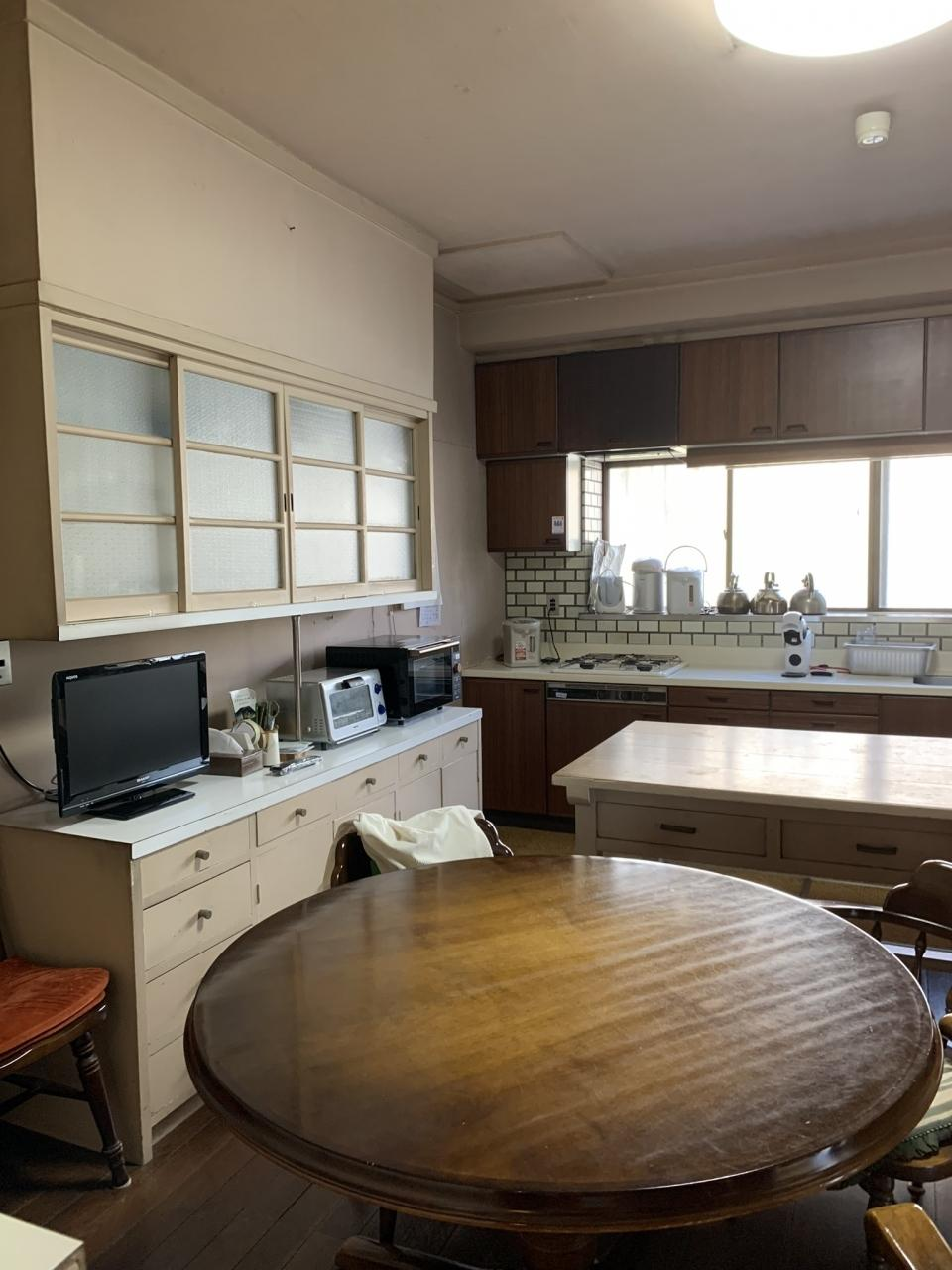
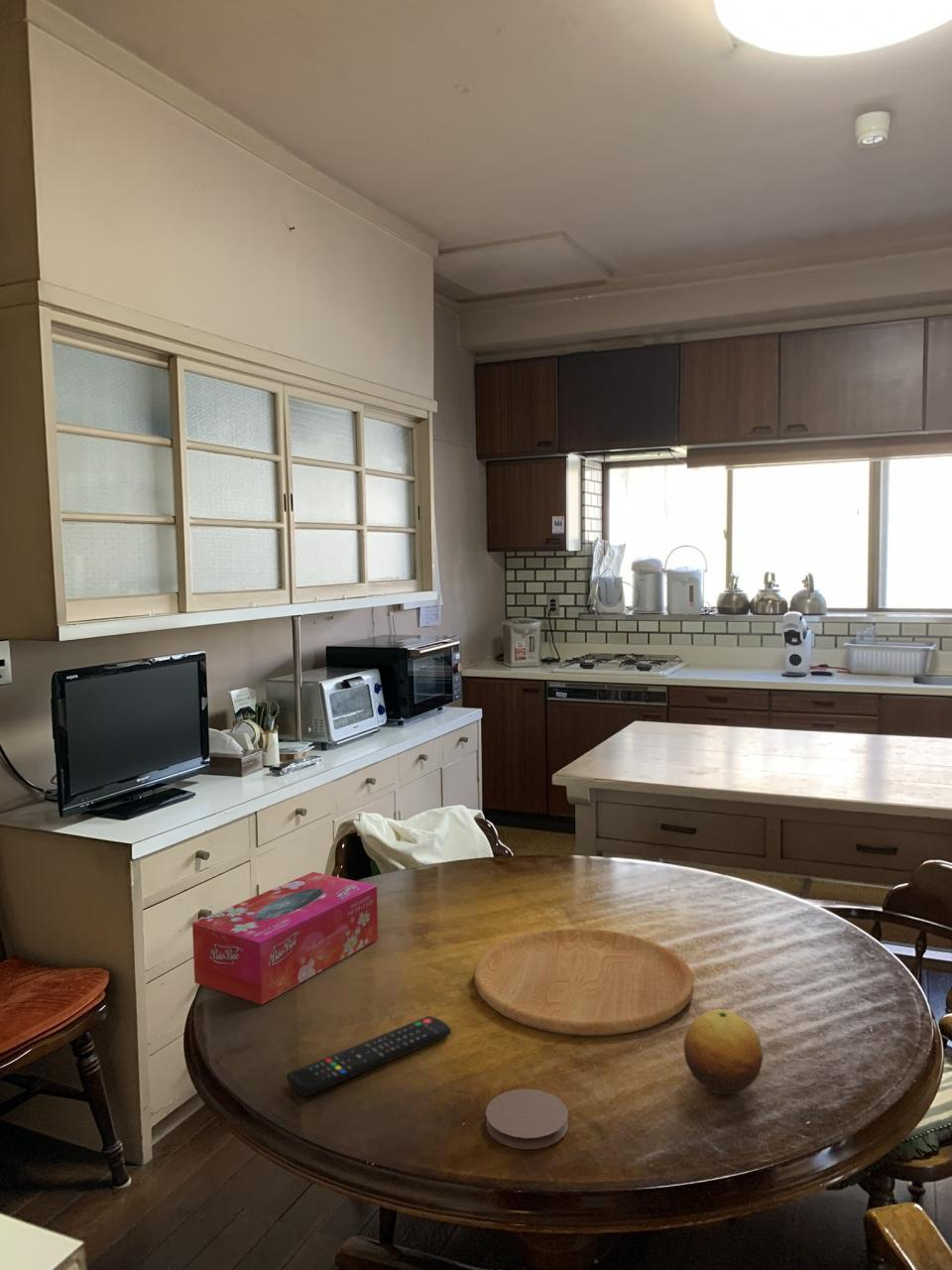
+ cutting board [474,928,695,1037]
+ coaster [485,1088,569,1150]
+ fruit [683,1008,764,1095]
+ remote control [286,1015,452,1097]
+ tissue box [191,871,379,1006]
